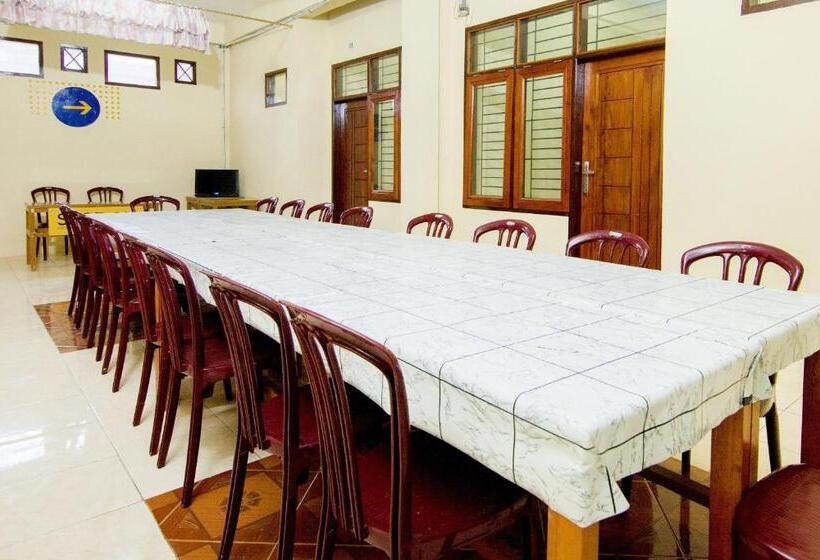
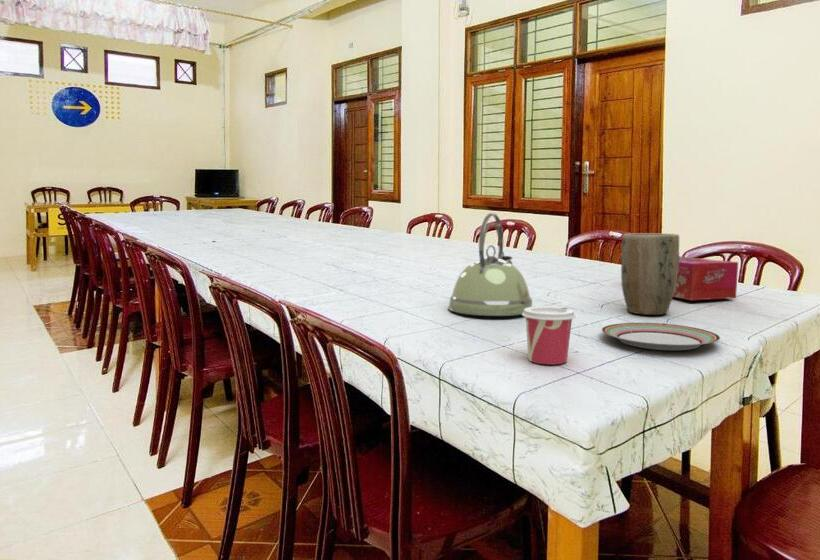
+ plant pot [620,232,680,316]
+ cup [521,305,577,365]
+ plate [601,322,721,351]
+ tissue box [673,255,739,301]
+ kettle [447,212,533,317]
